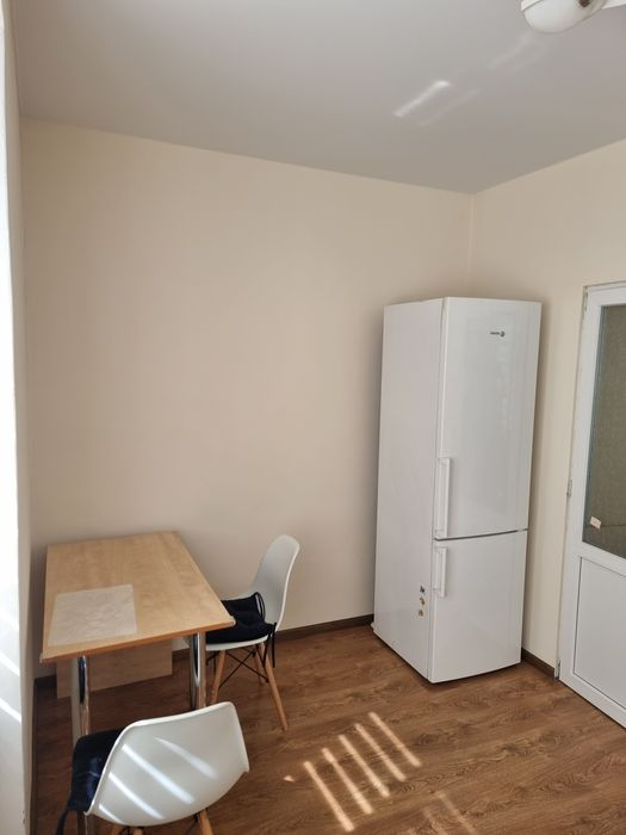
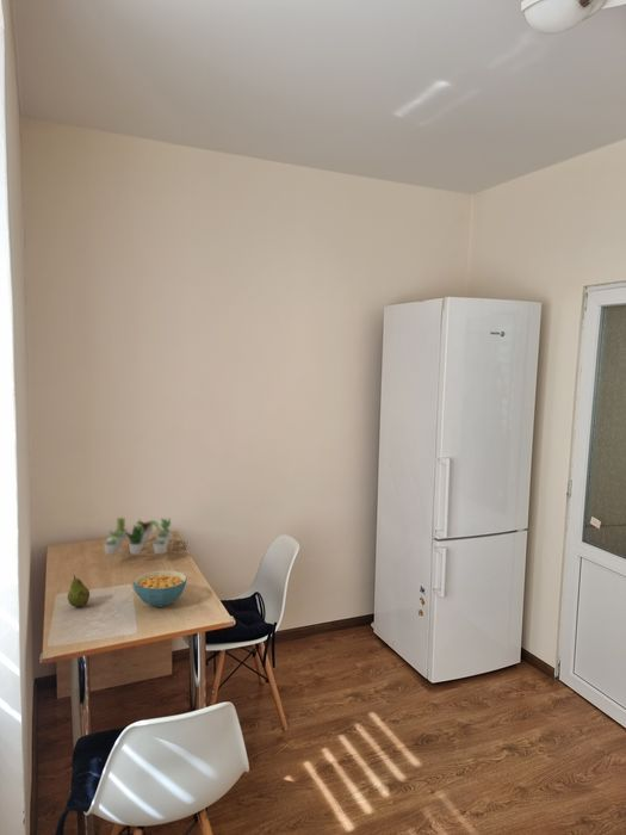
+ fruit [67,574,91,608]
+ succulent plant [104,517,188,556]
+ cereal bowl [132,569,188,608]
